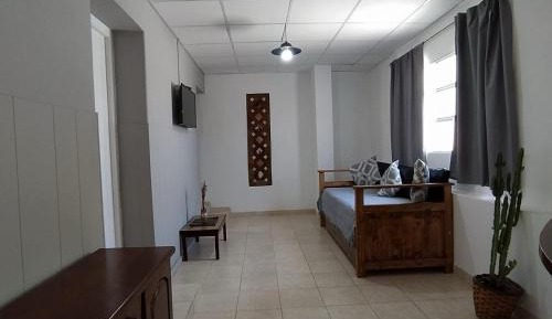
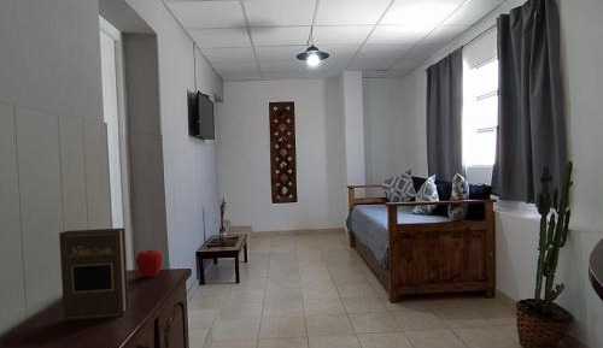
+ apple [134,248,164,278]
+ book [58,226,130,323]
